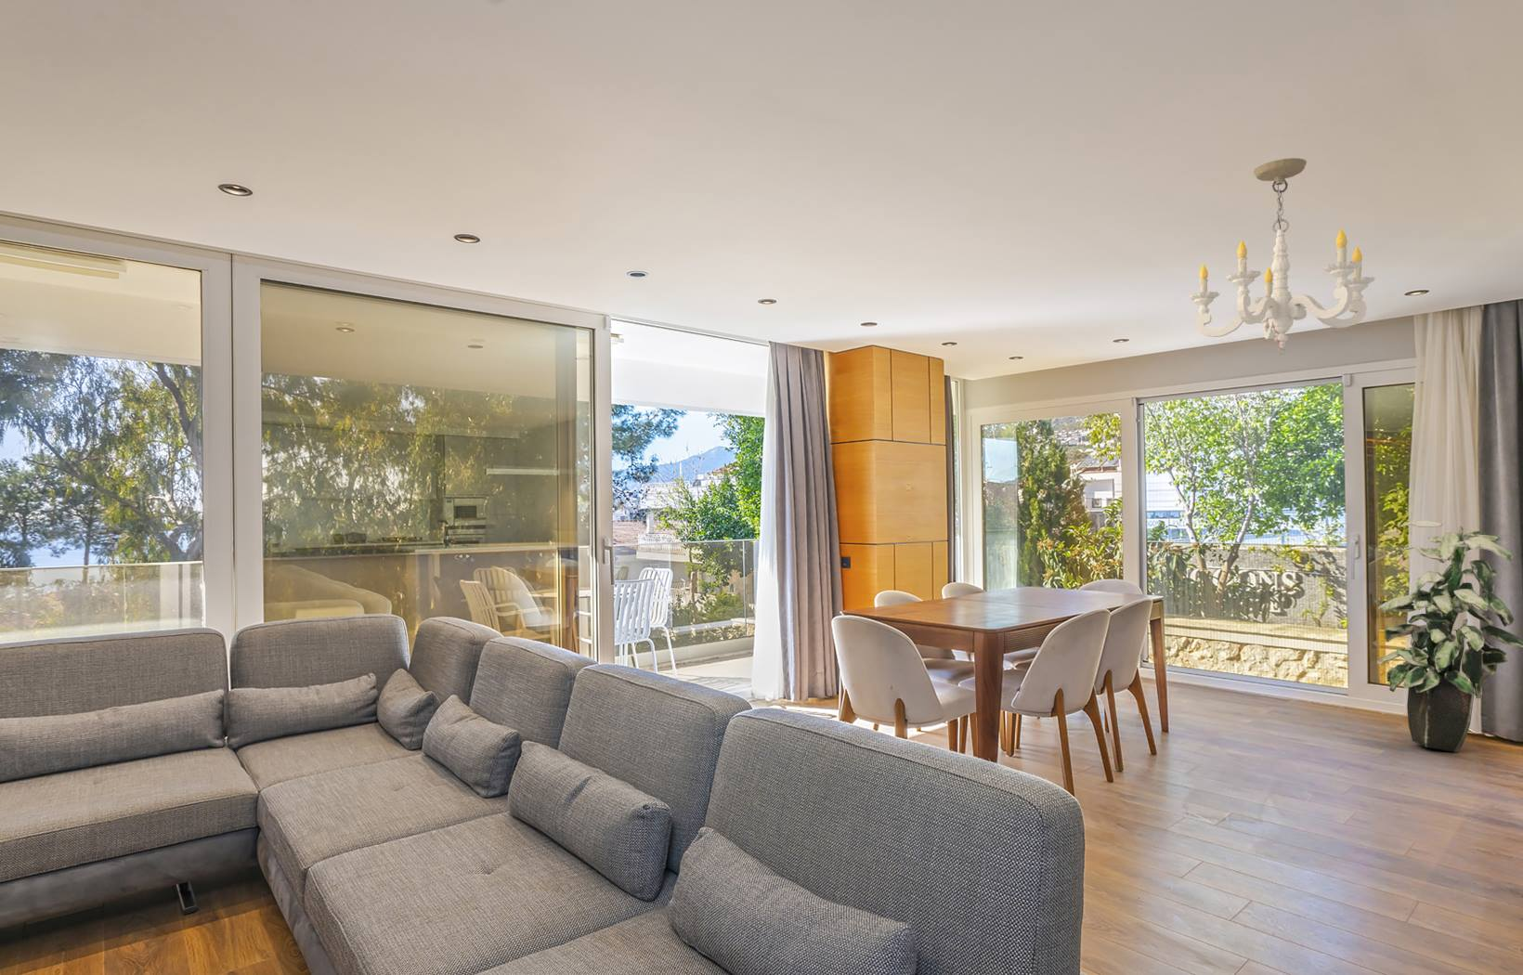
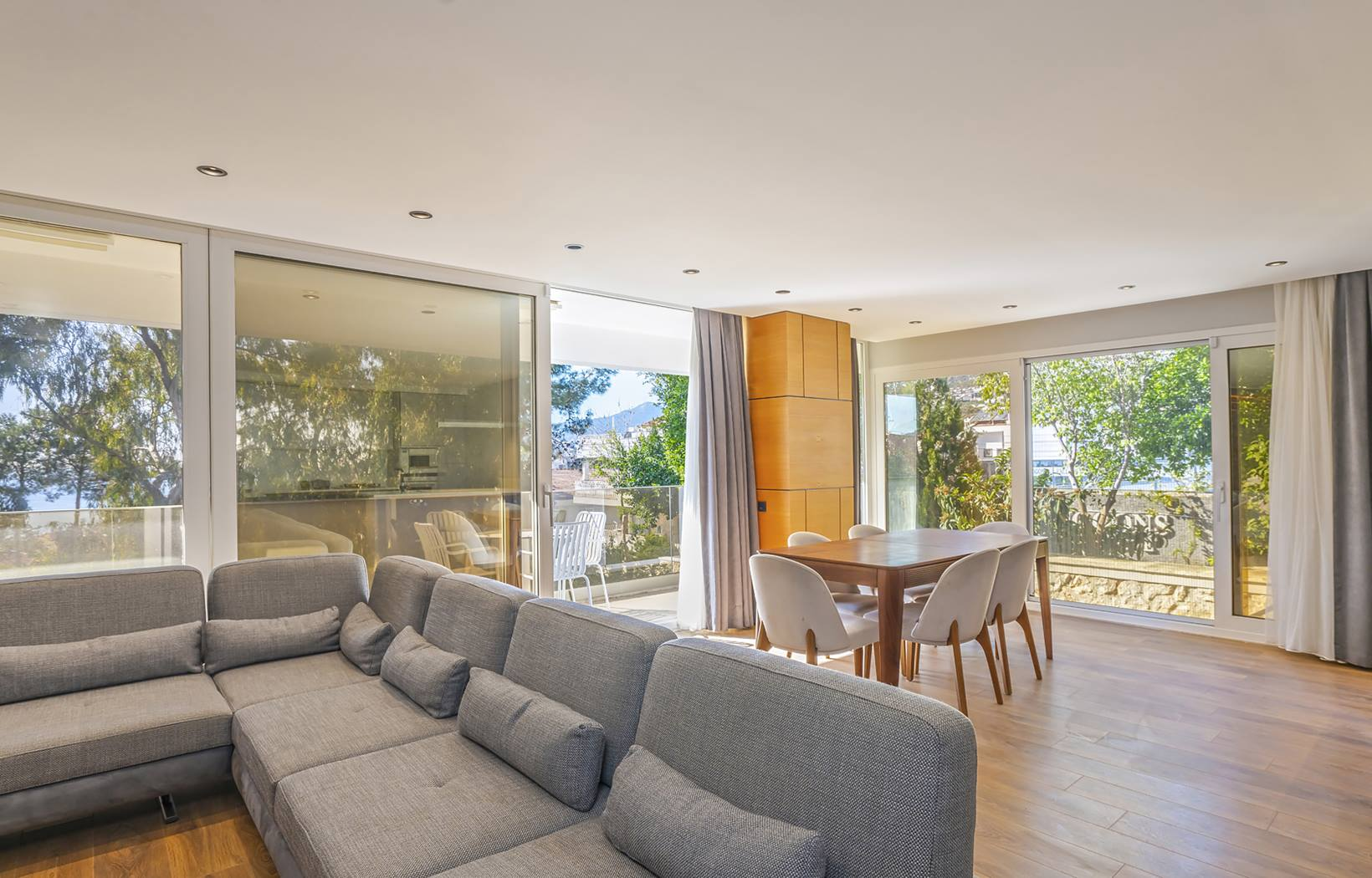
- chandelier [1187,157,1376,355]
- indoor plant [1373,520,1523,753]
